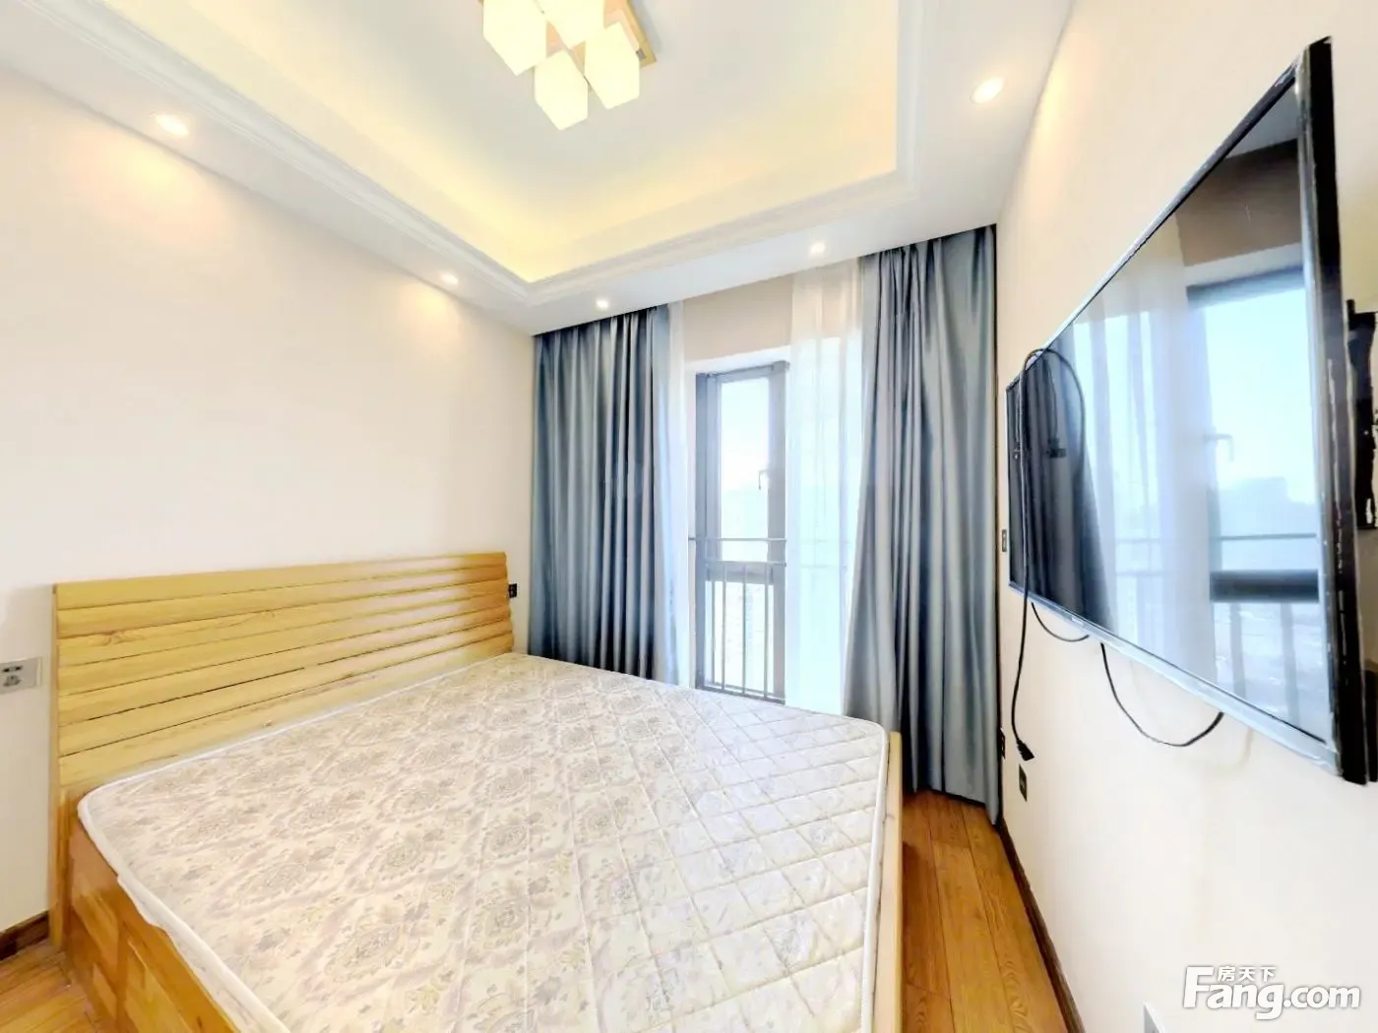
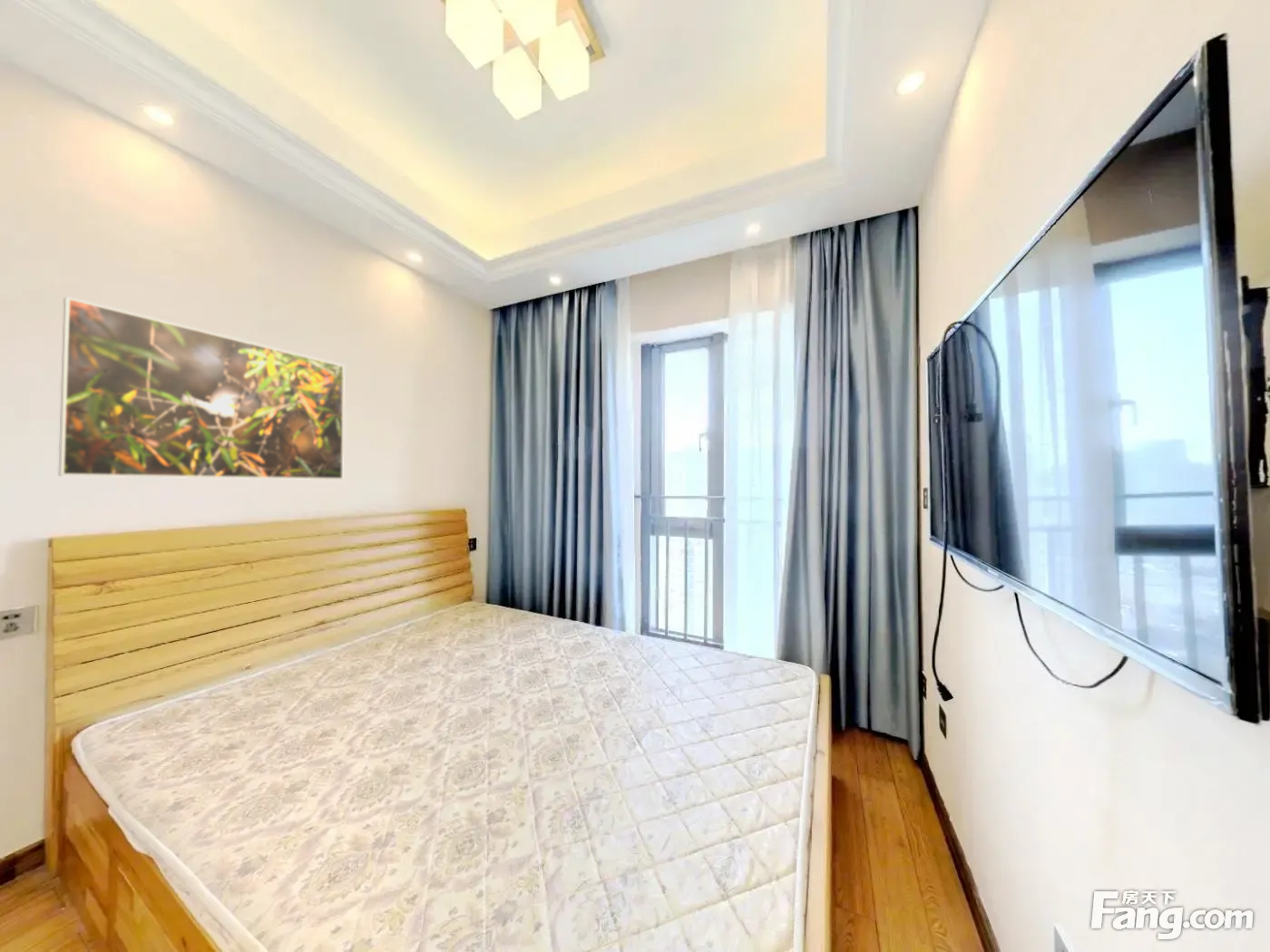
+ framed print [58,296,346,481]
